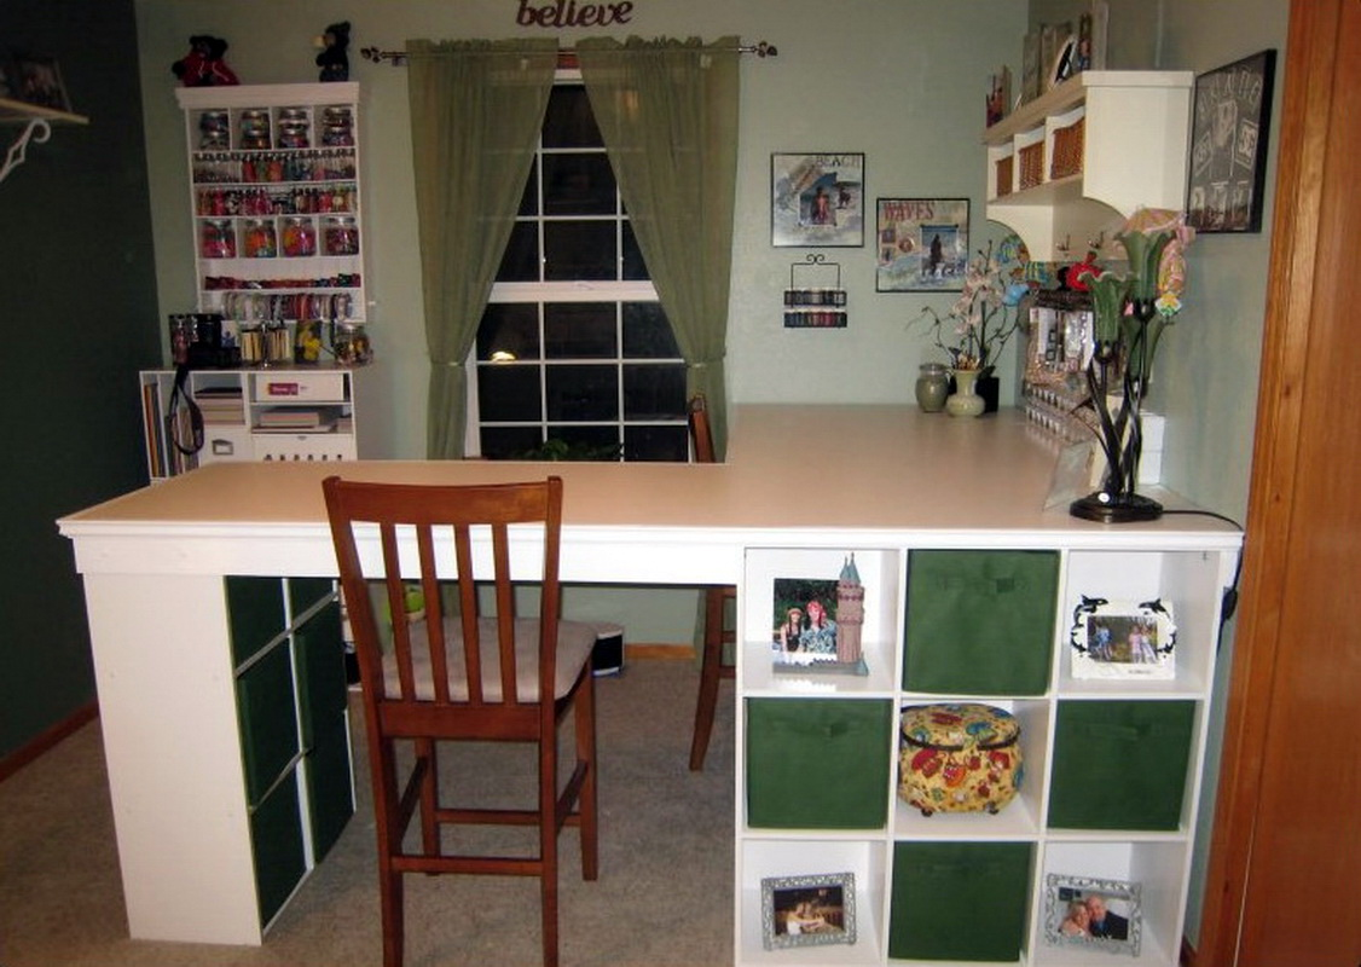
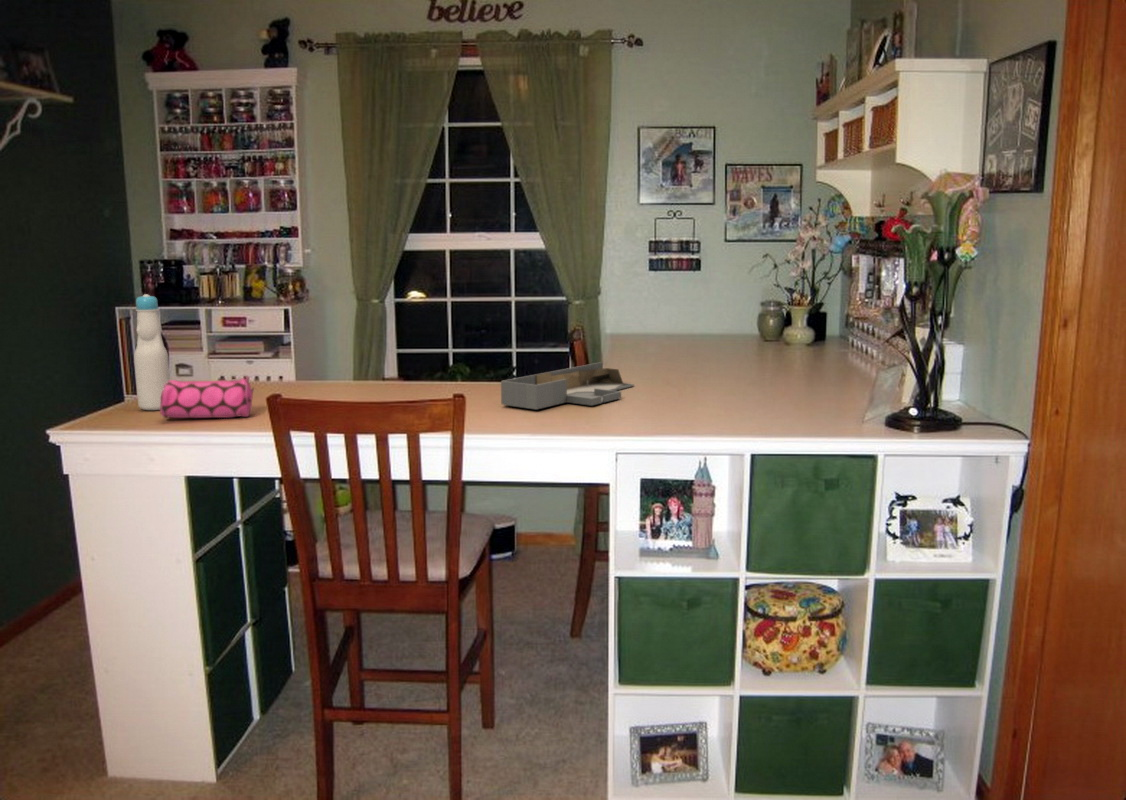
+ desk organizer [500,361,635,411]
+ pencil case [159,375,255,419]
+ bottle [133,293,171,411]
